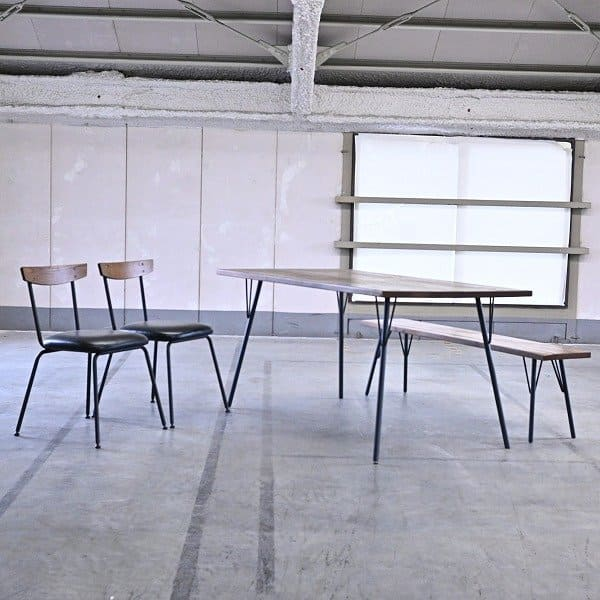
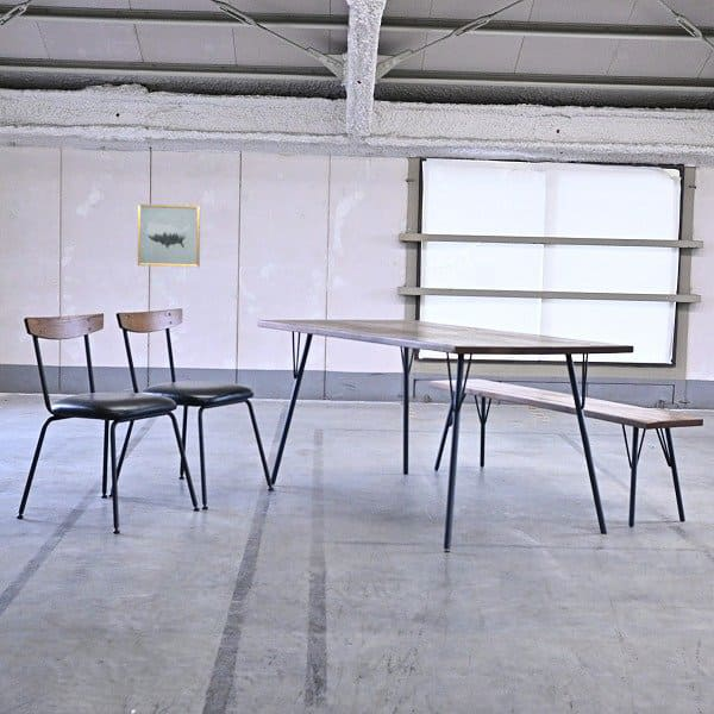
+ wall art [137,203,201,268]
